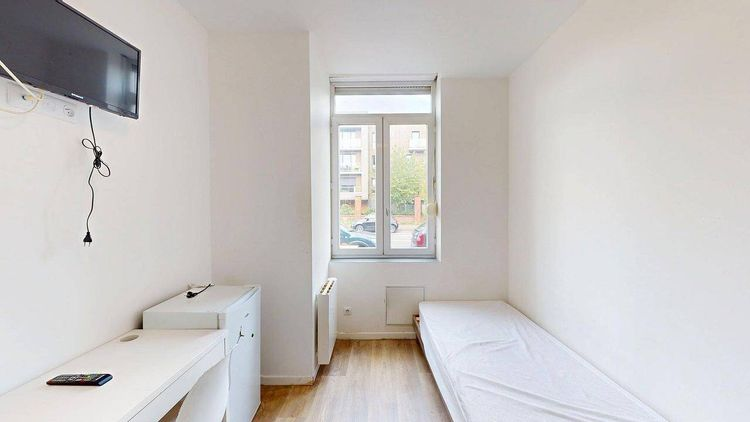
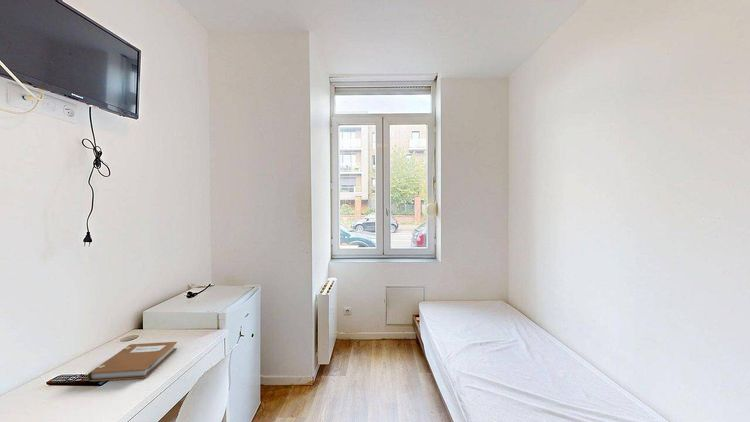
+ notebook [86,341,178,382]
